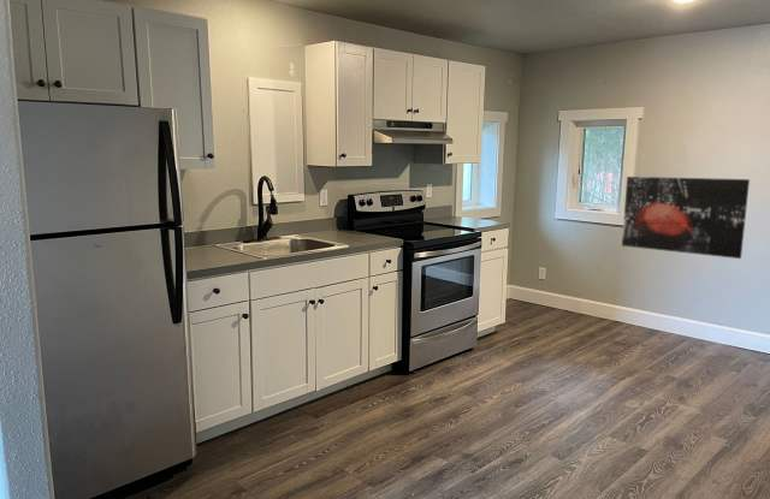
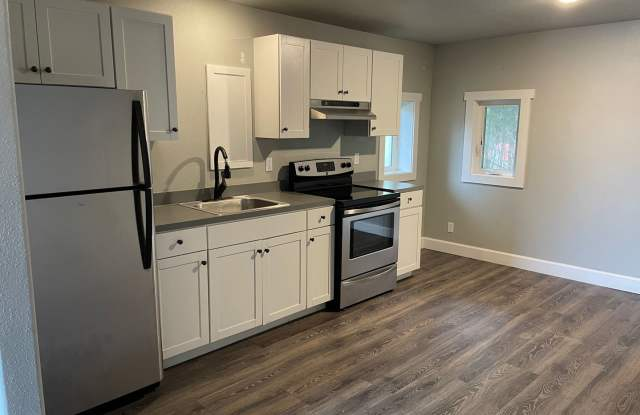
- wall art [621,176,751,260]
